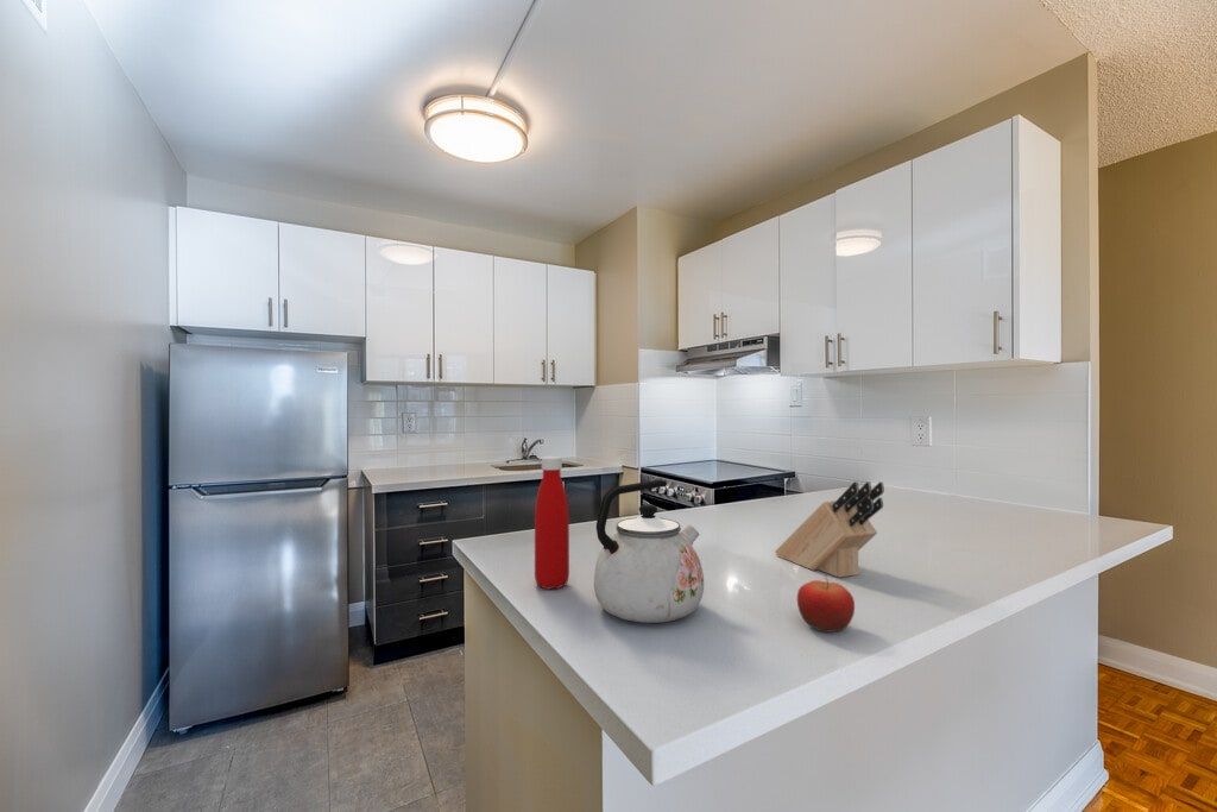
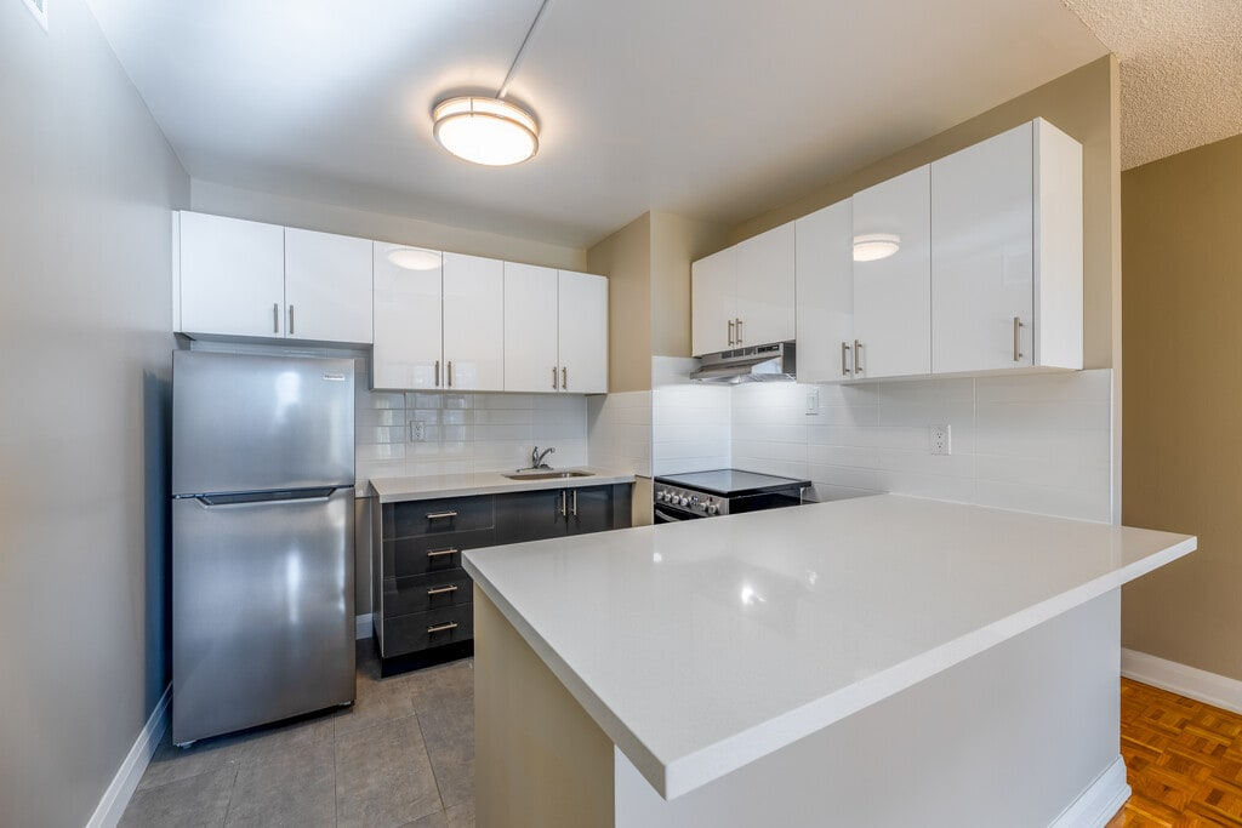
- bottle [534,455,570,591]
- kettle [593,478,705,624]
- knife block [774,480,885,579]
- fruit [796,574,856,634]
